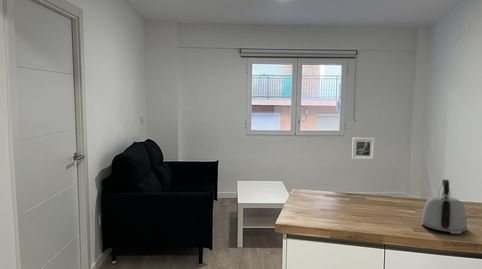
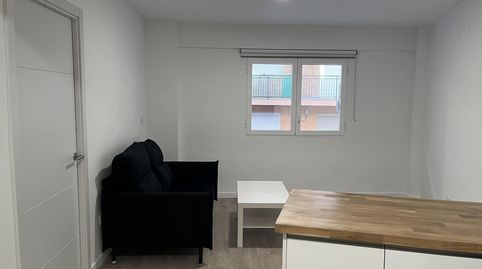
- kettle [420,179,468,235]
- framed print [351,137,376,161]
